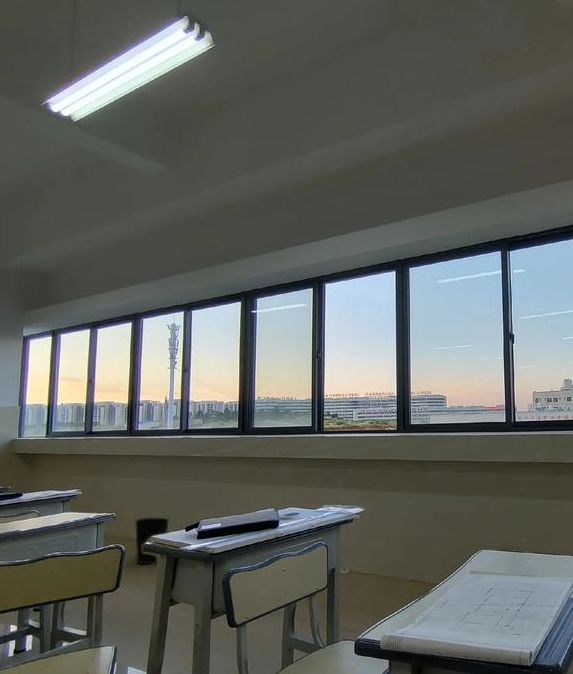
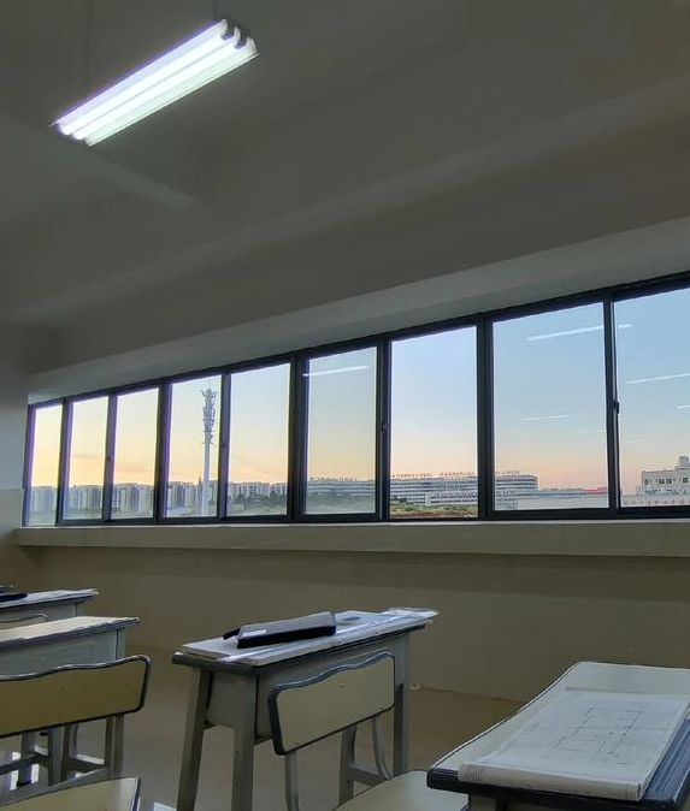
- wastebasket [134,517,170,565]
